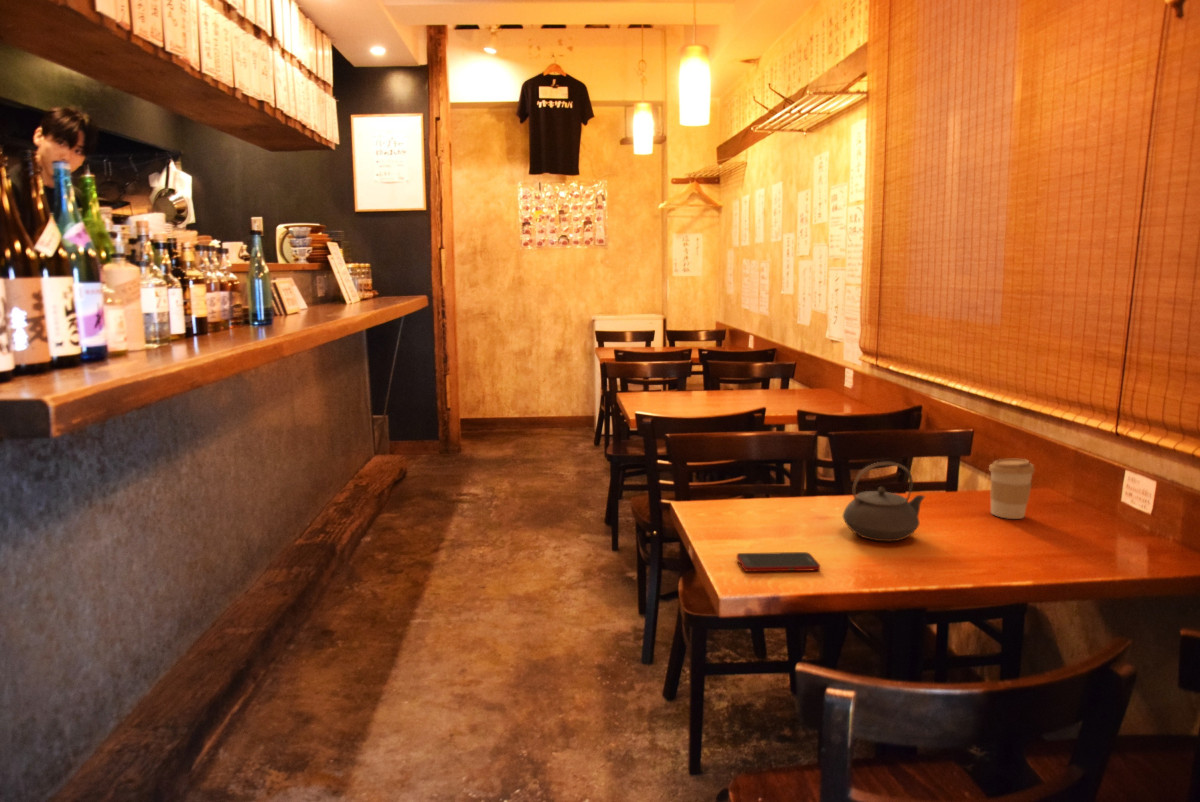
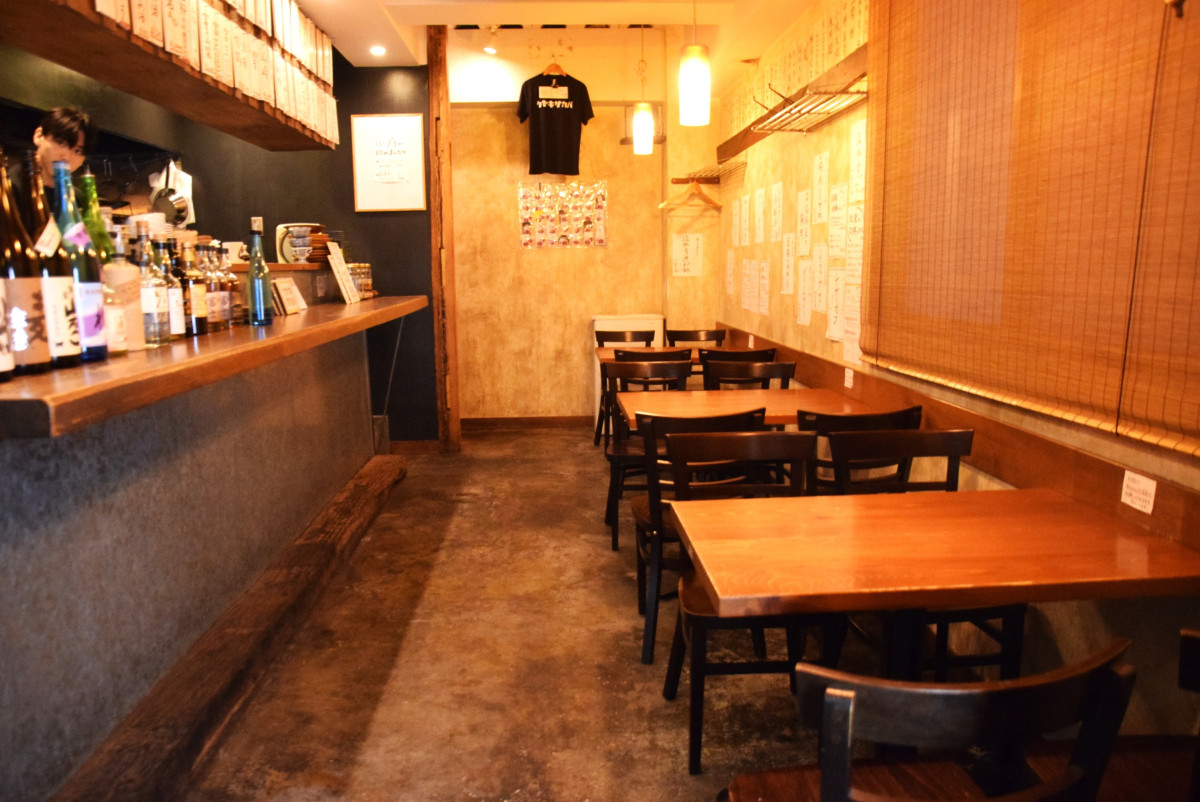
- coffee cup [988,458,1036,520]
- teapot [842,461,926,543]
- cell phone [736,551,821,573]
